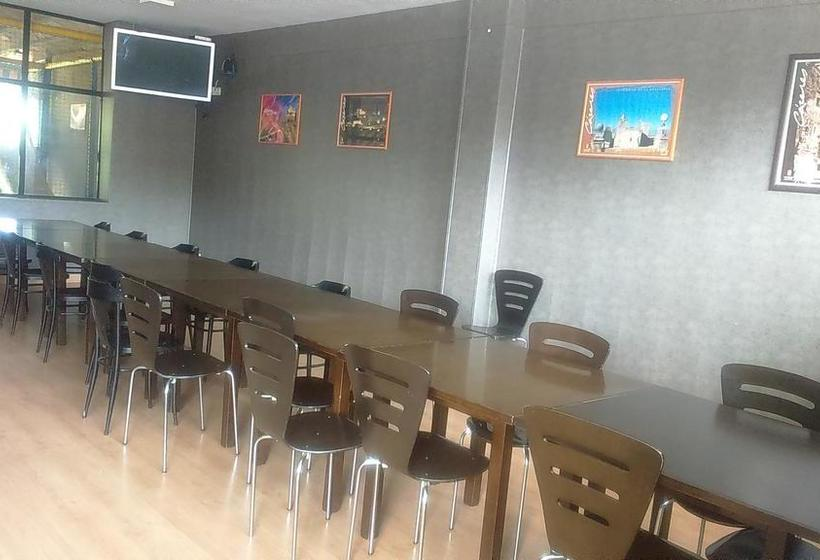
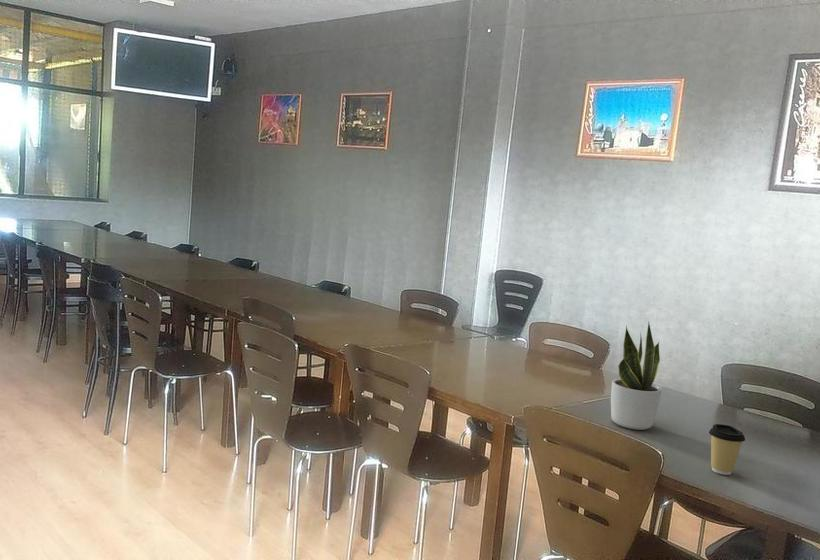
+ potted plant [610,322,663,431]
+ coffee cup [708,423,746,476]
